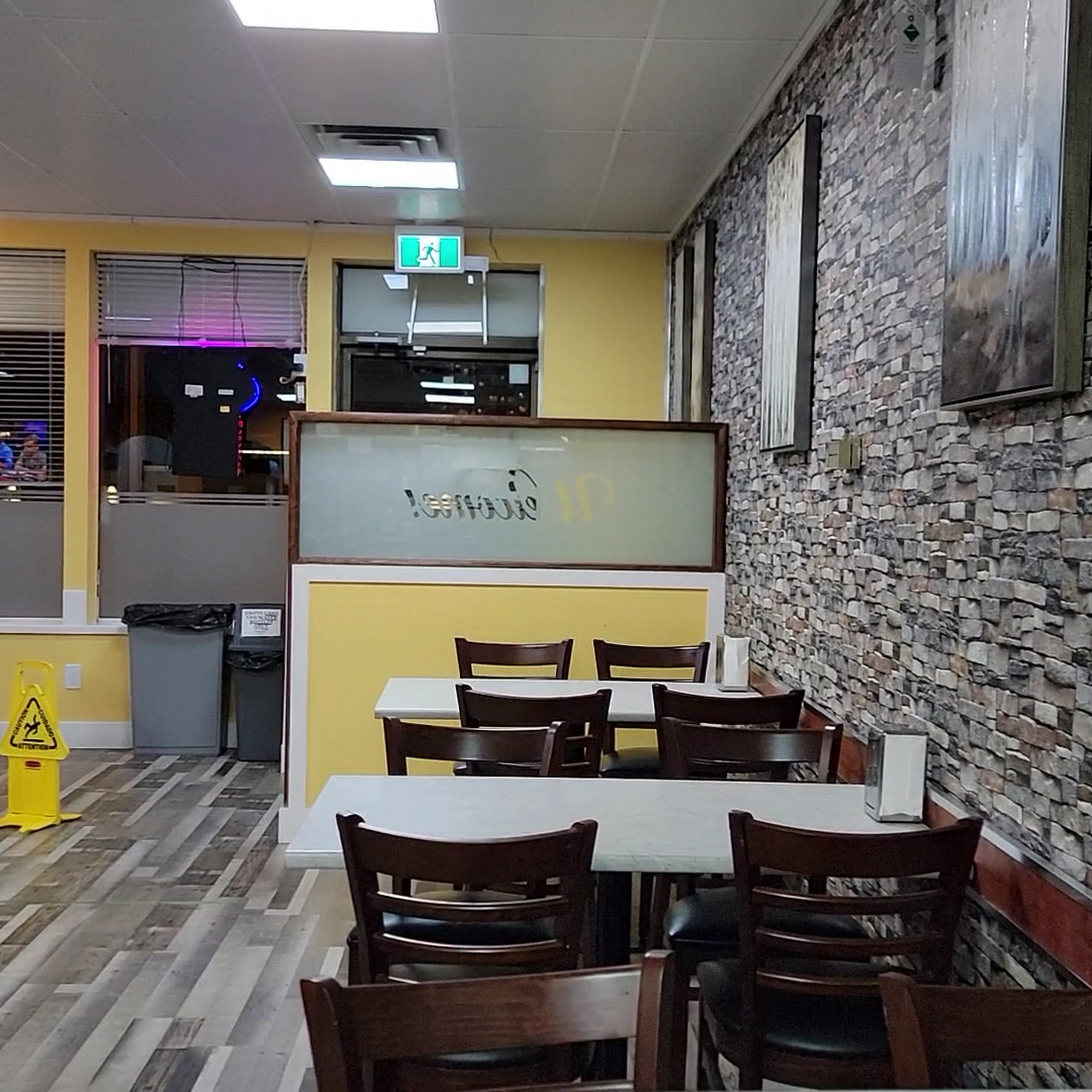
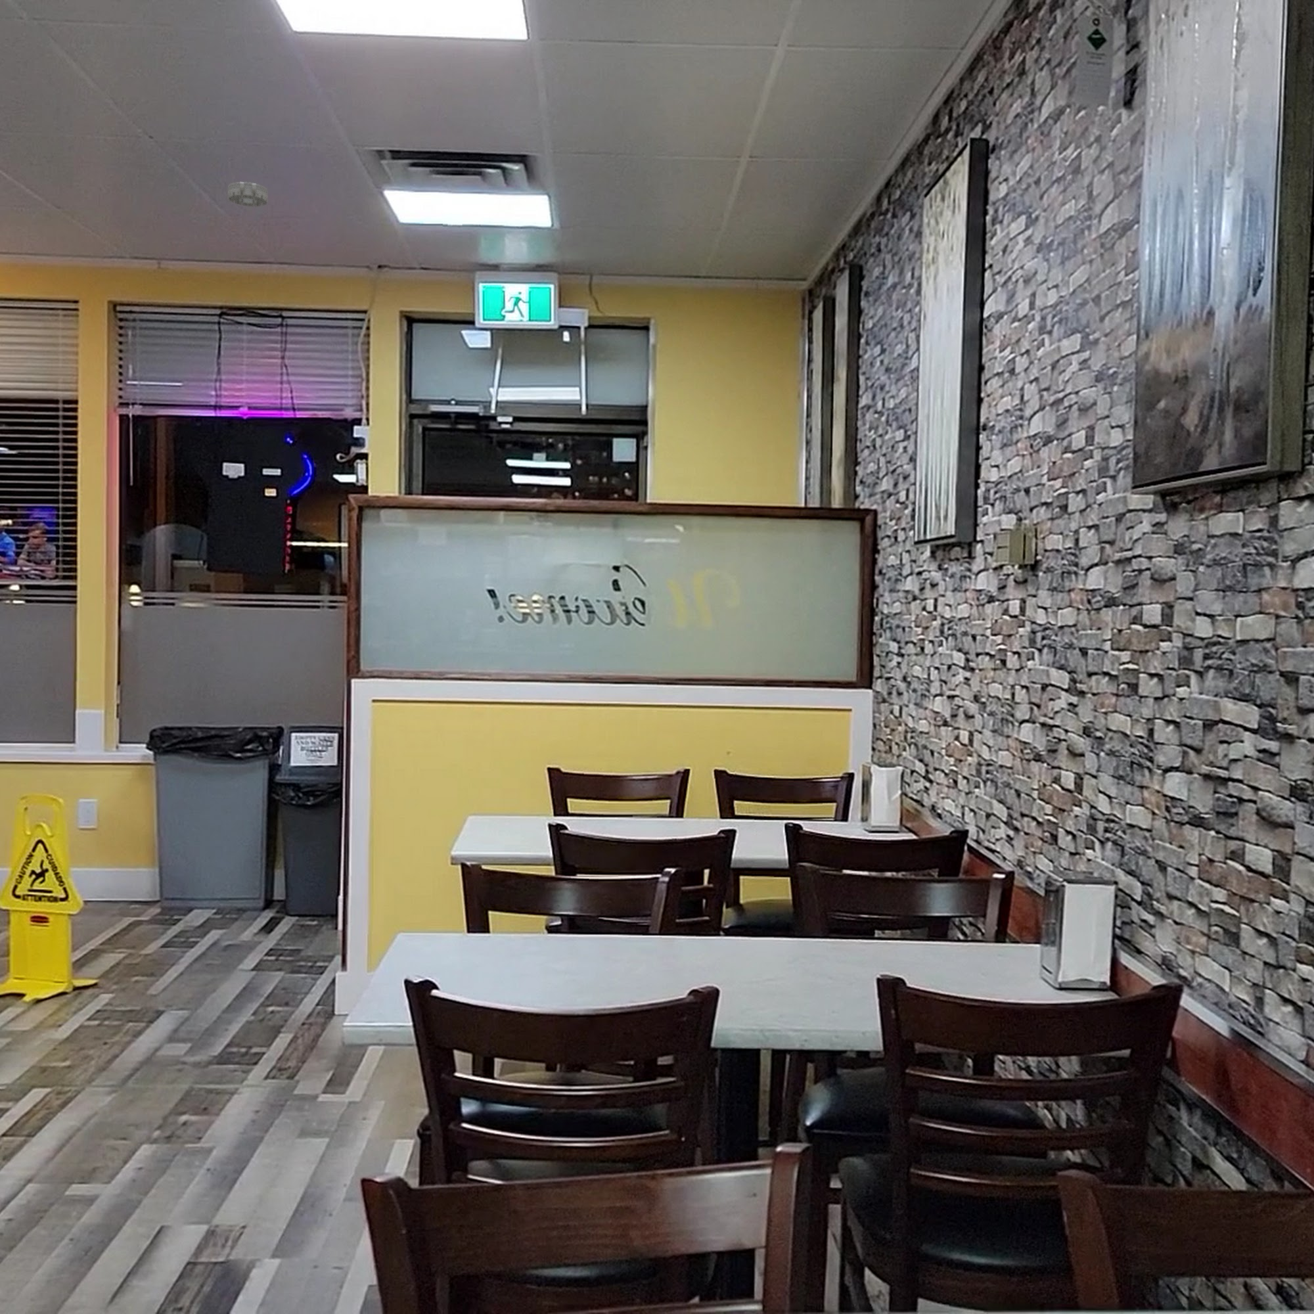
+ smoke detector [227,182,268,208]
